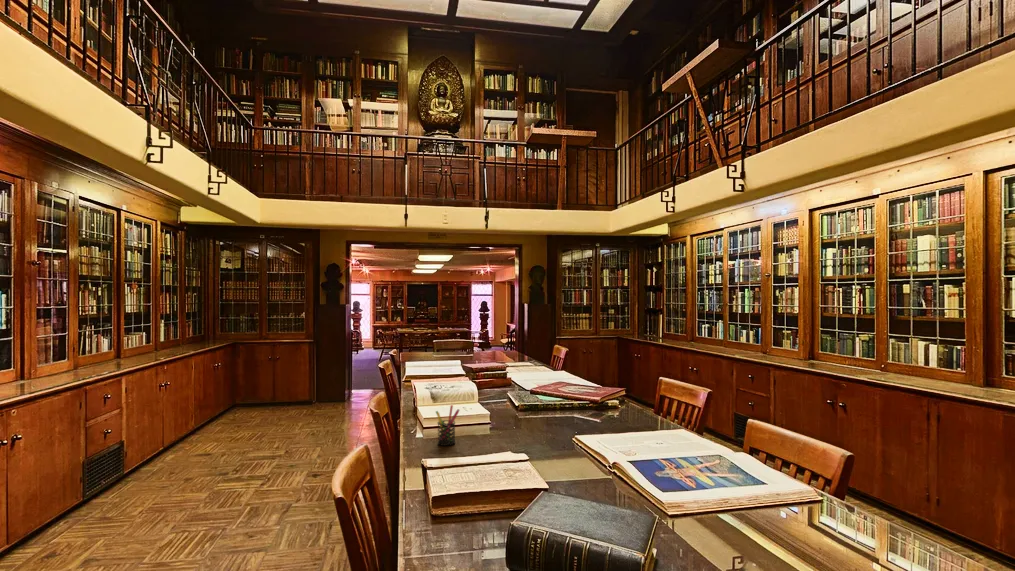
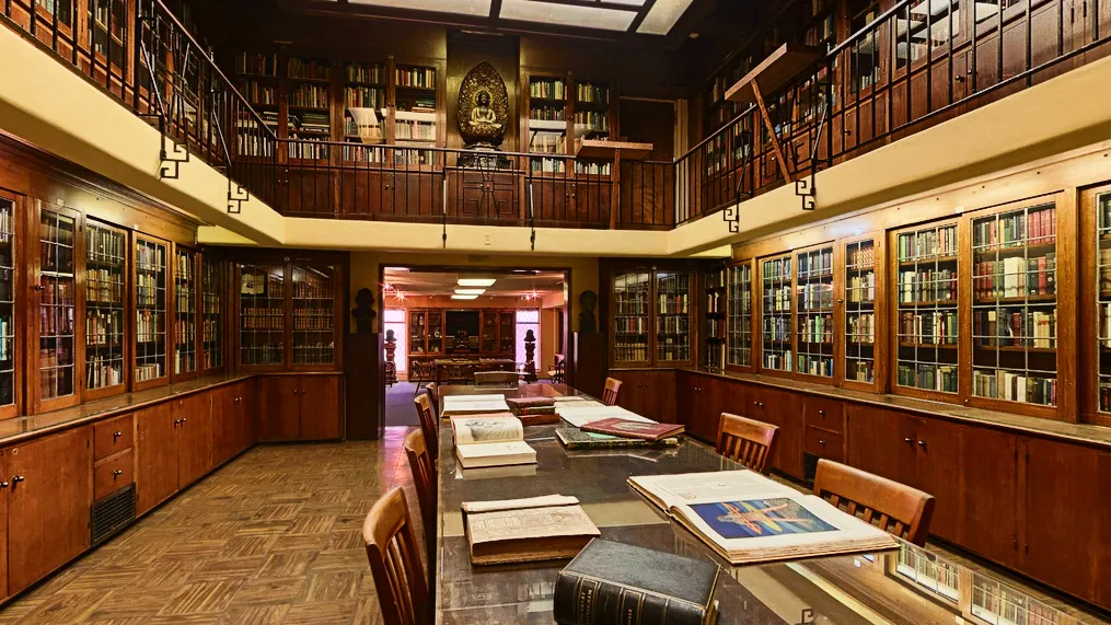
- pen holder [435,404,460,447]
